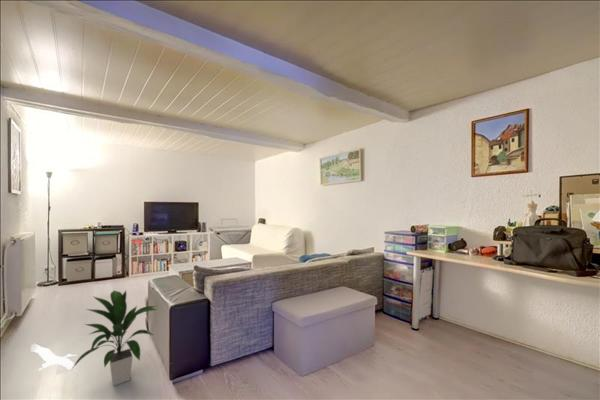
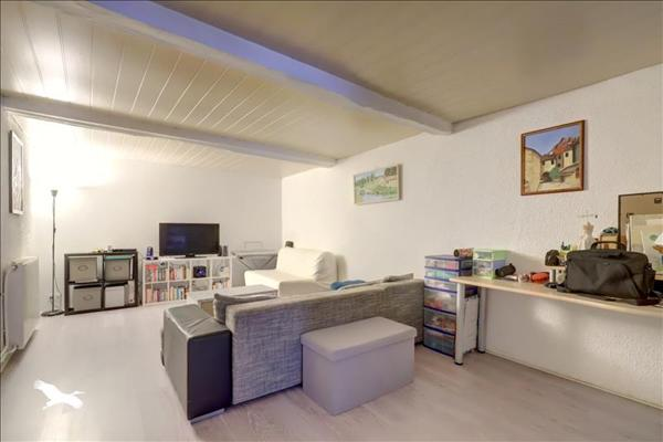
- indoor plant [70,289,159,387]
